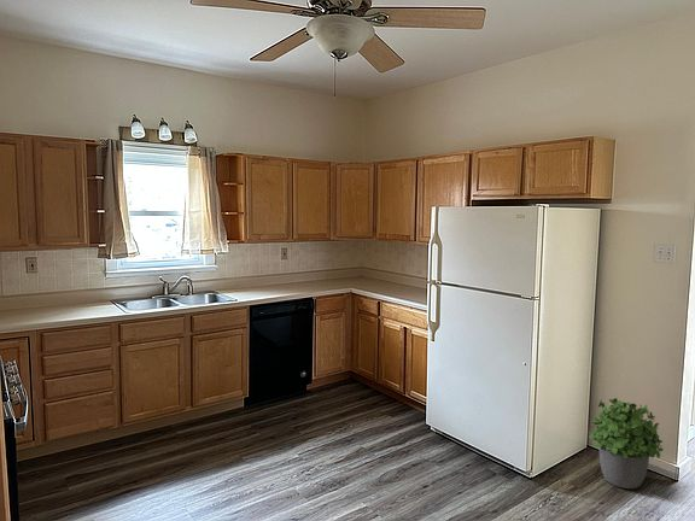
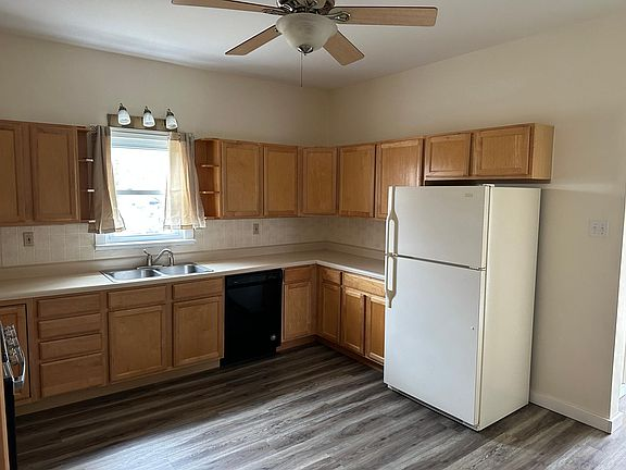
- potted plant [588,397,665,490]
